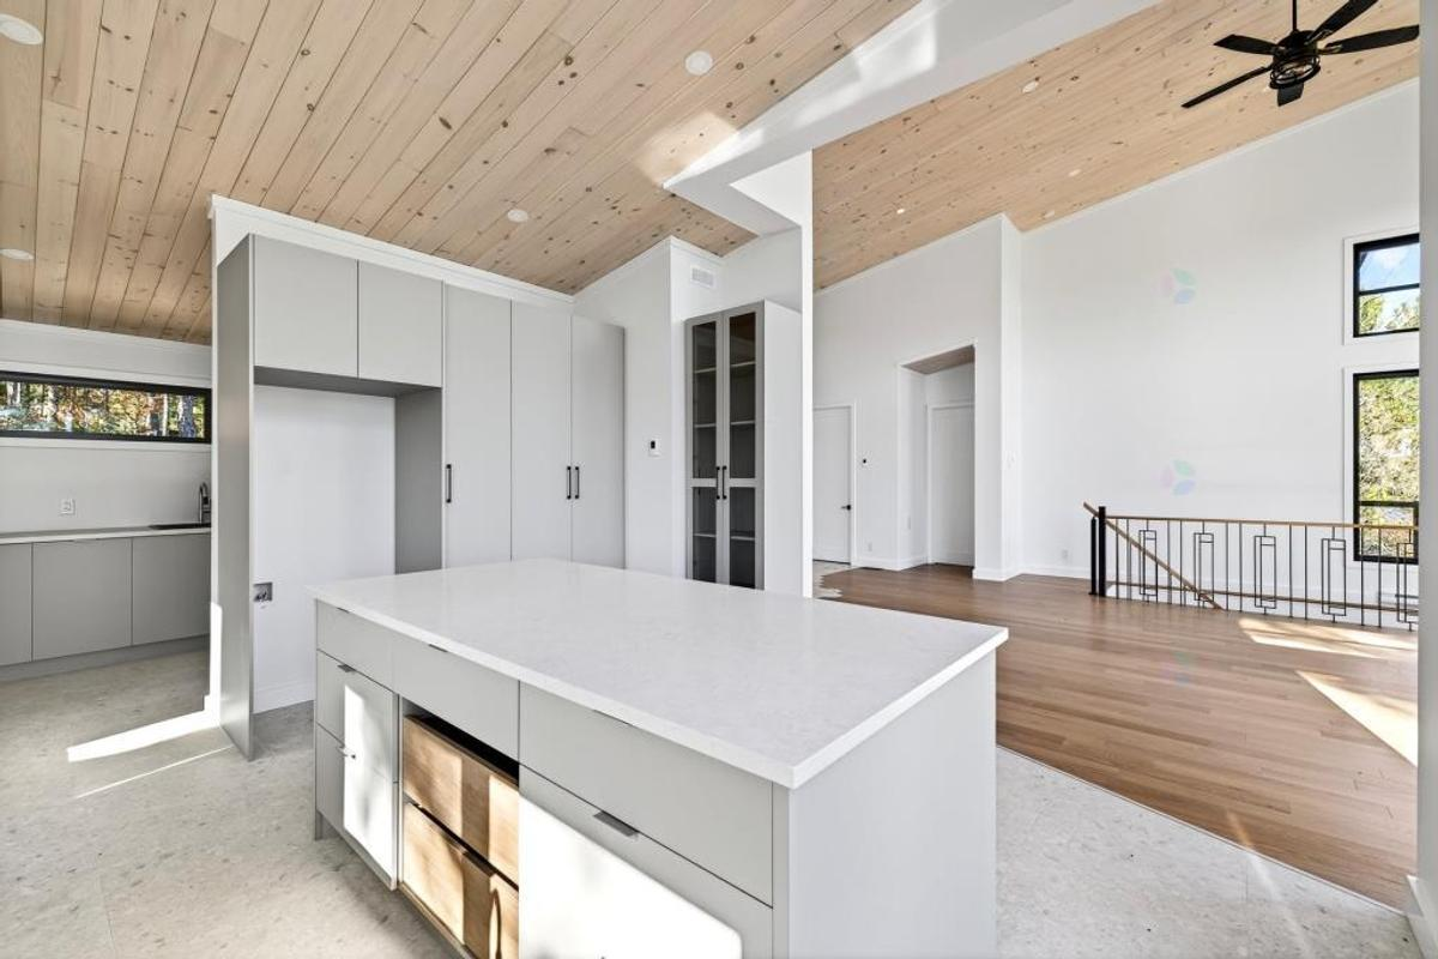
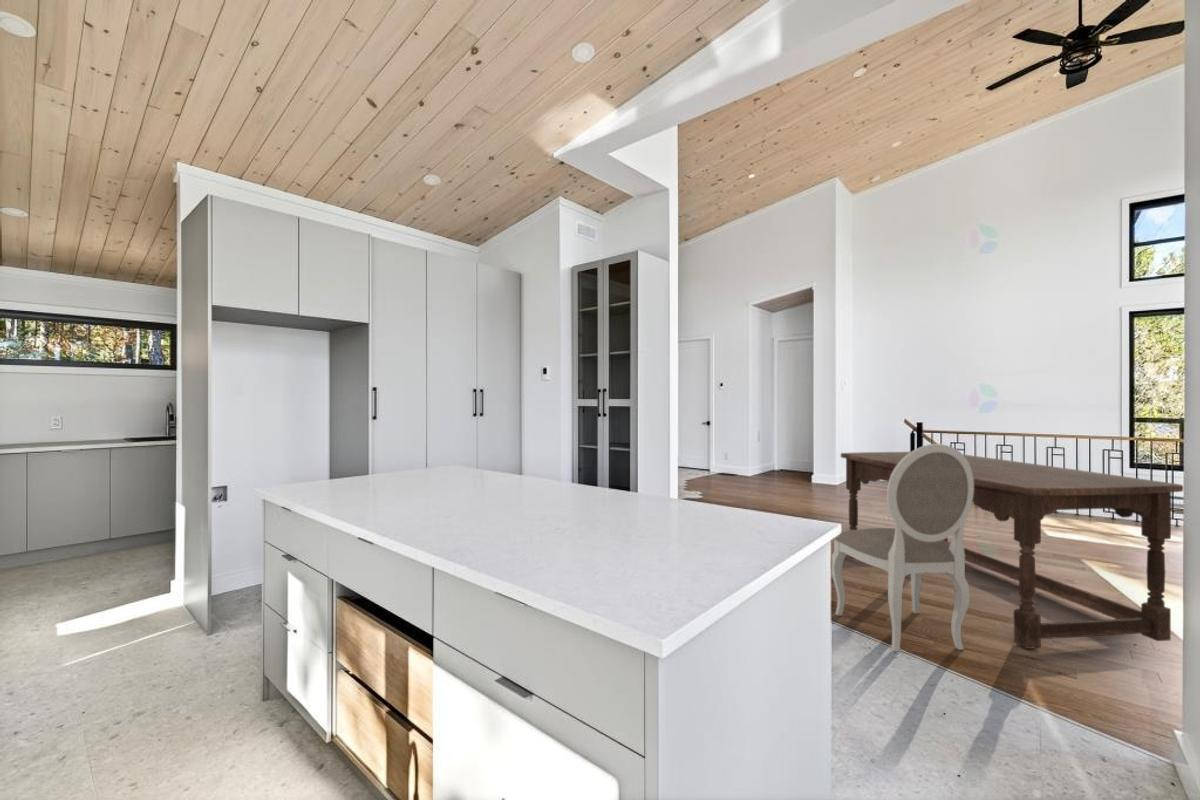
+ dining chair [831,443,974,653]
+ dining table [840,451,1184,650]
